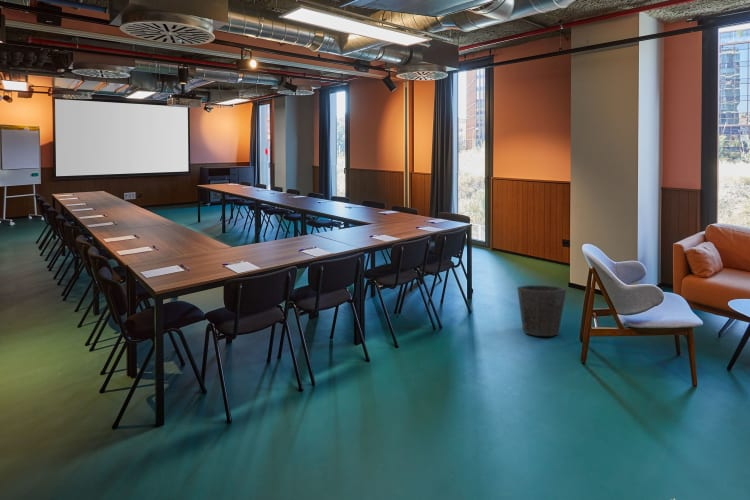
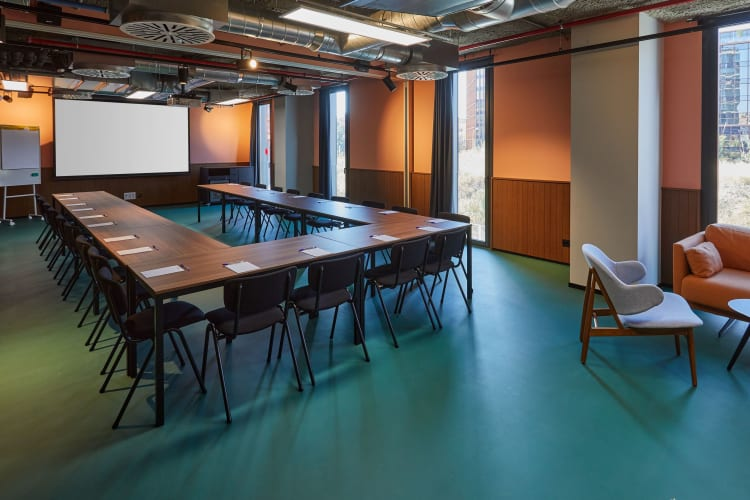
- waste bin [516,284,567,337]
